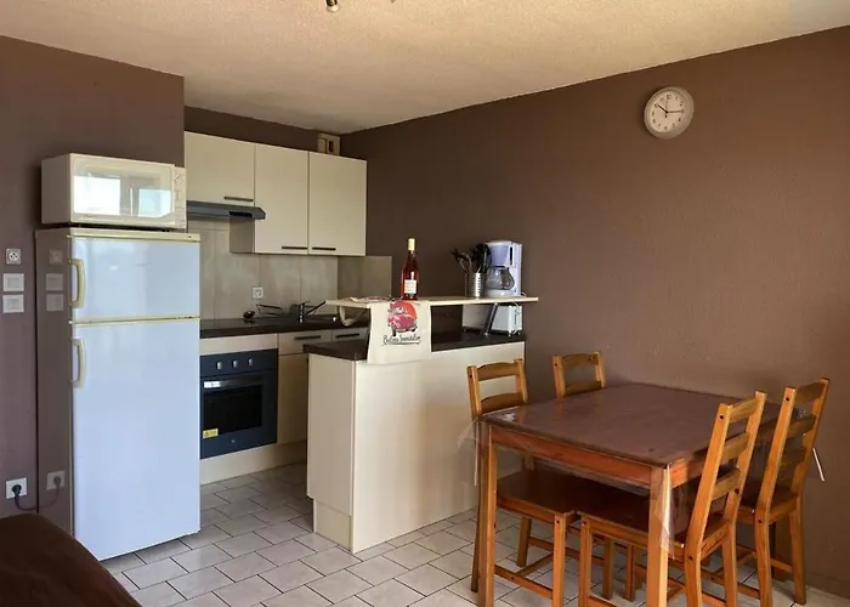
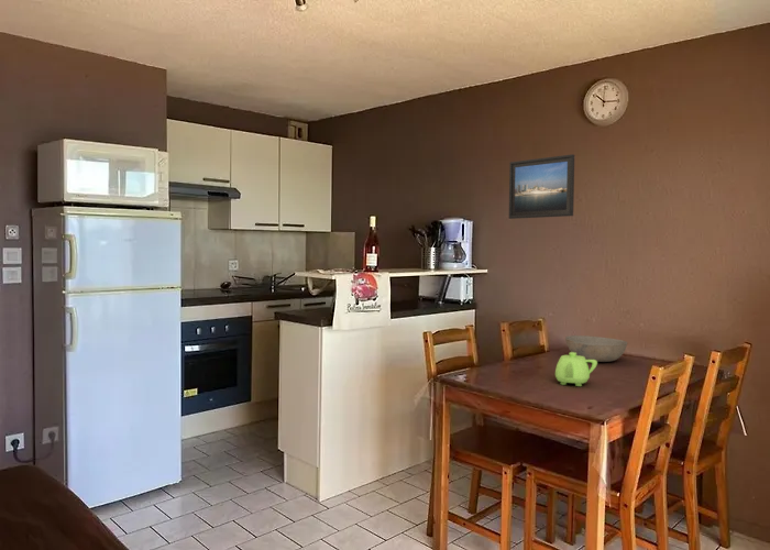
+ teapot [554,351,598,387]
+ bowl [564,334,628,363]
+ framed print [508,153,575,220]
